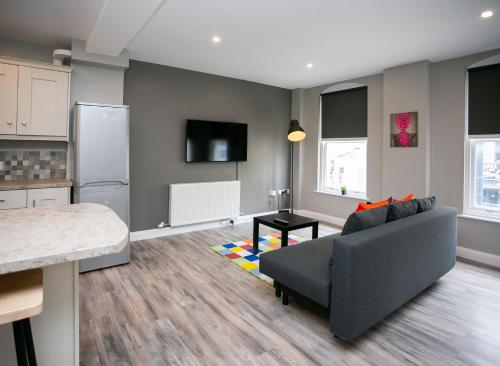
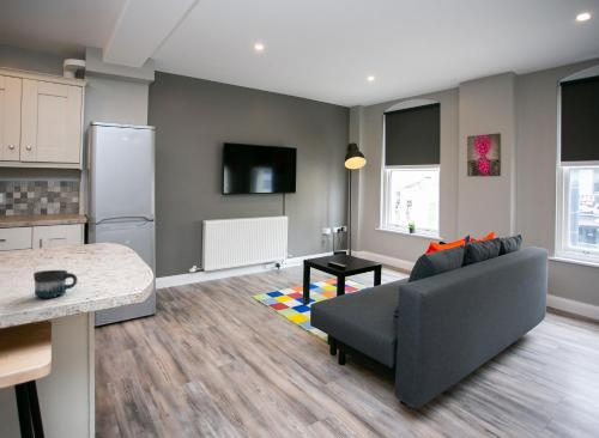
+ mug [32,269,78,299]
